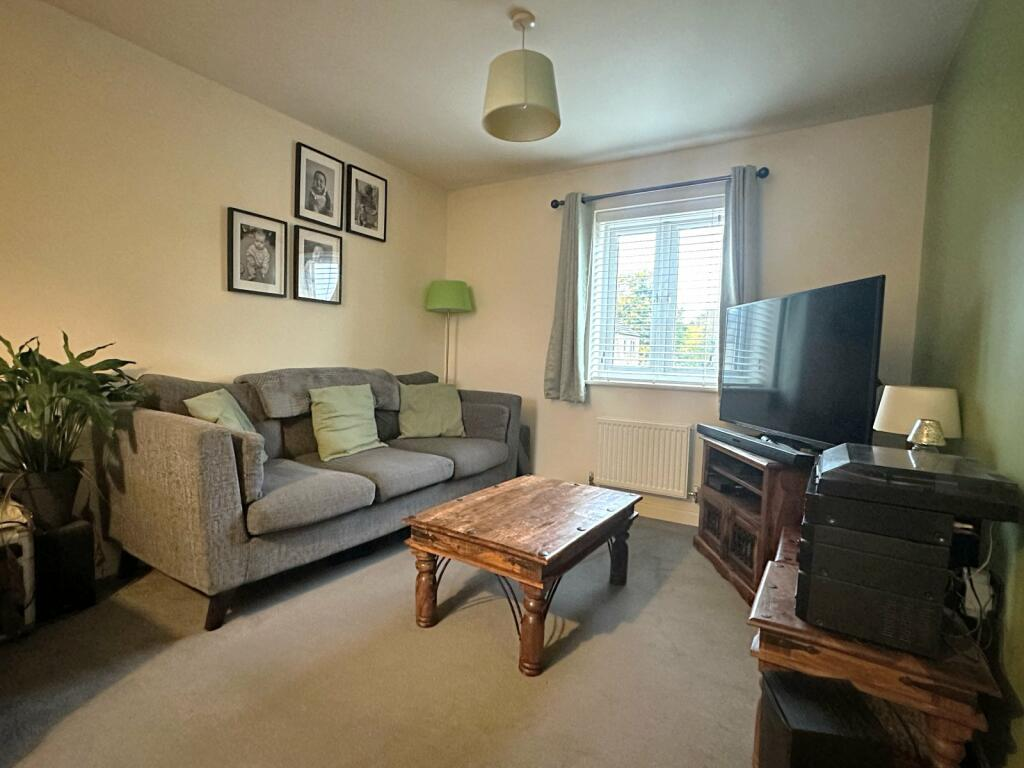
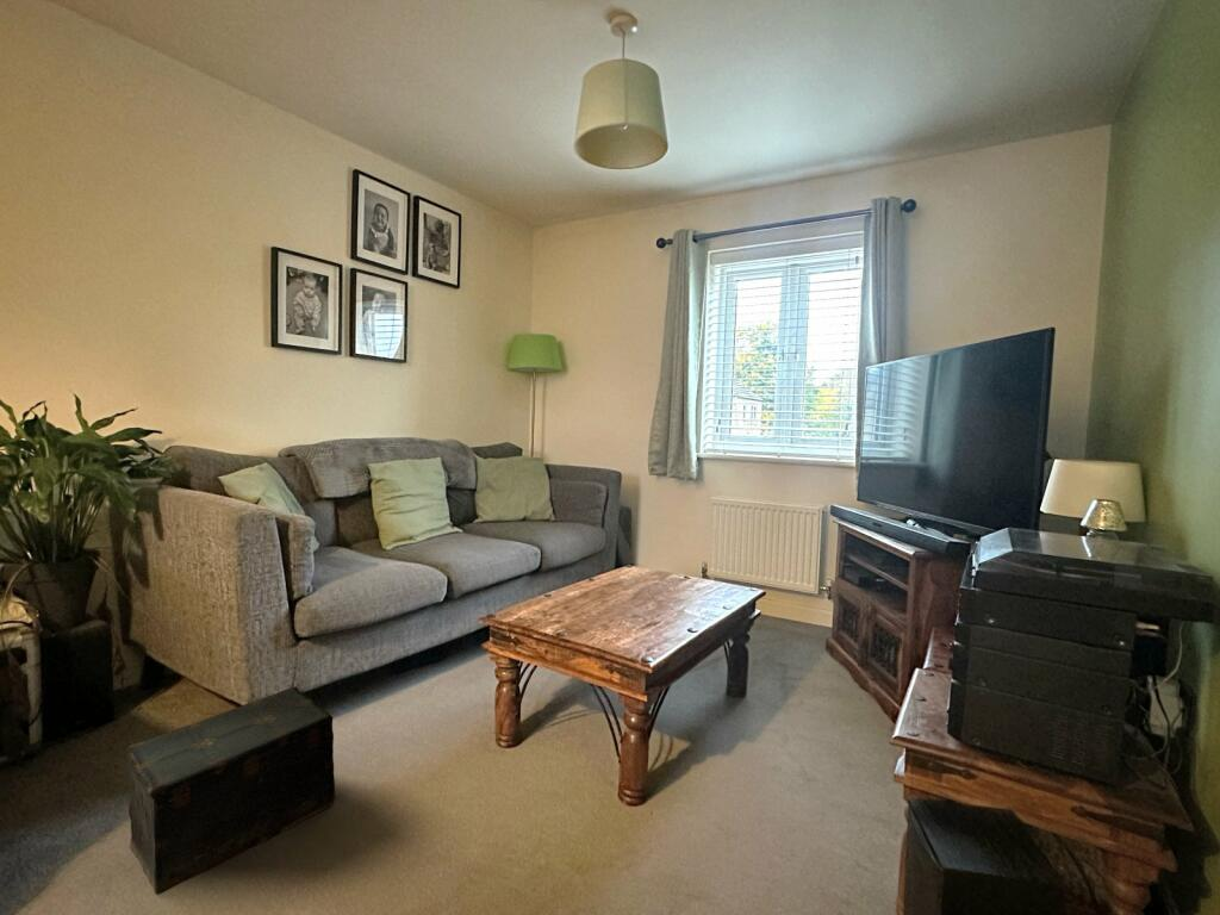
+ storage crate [125,685,337,896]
